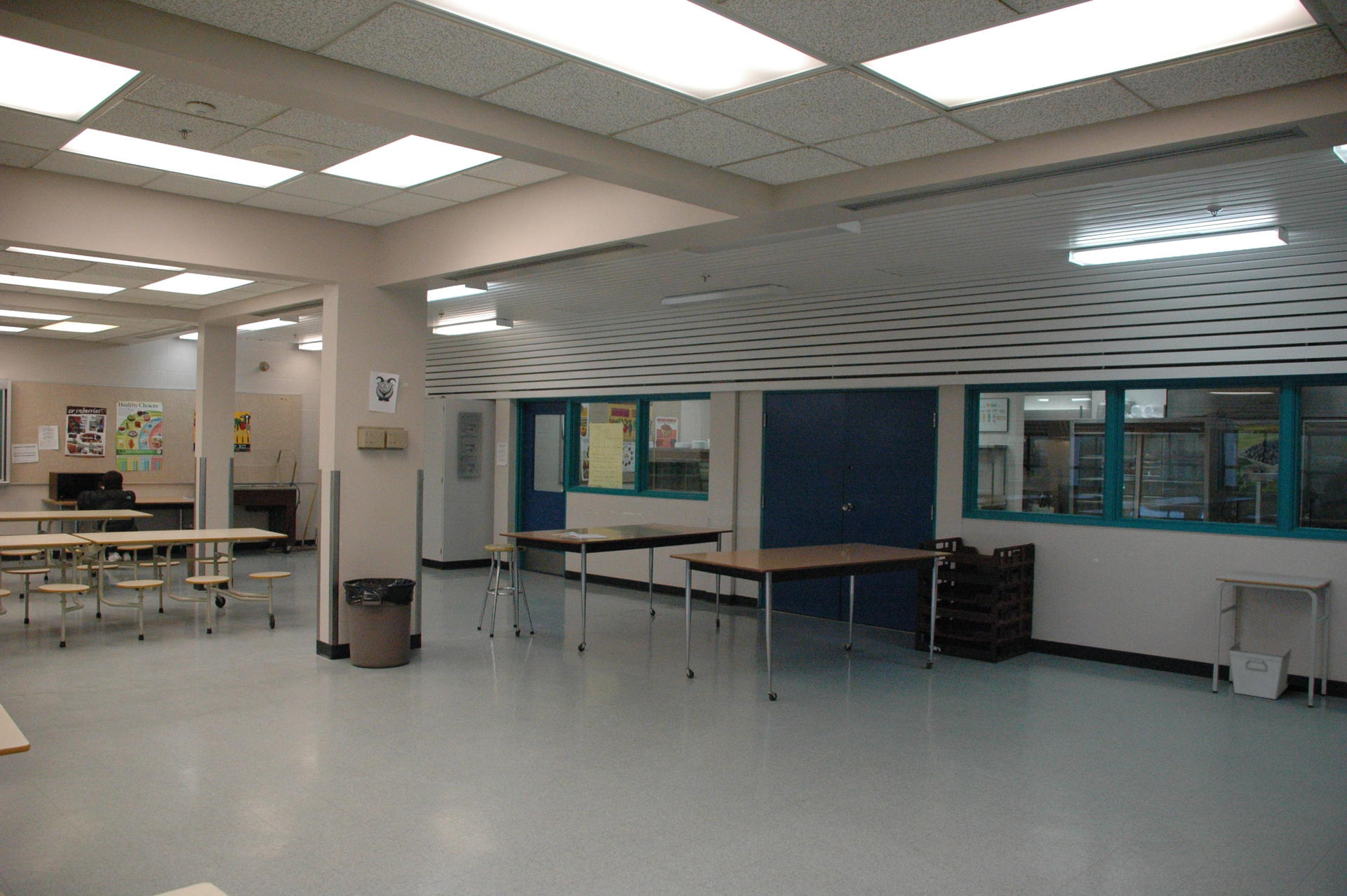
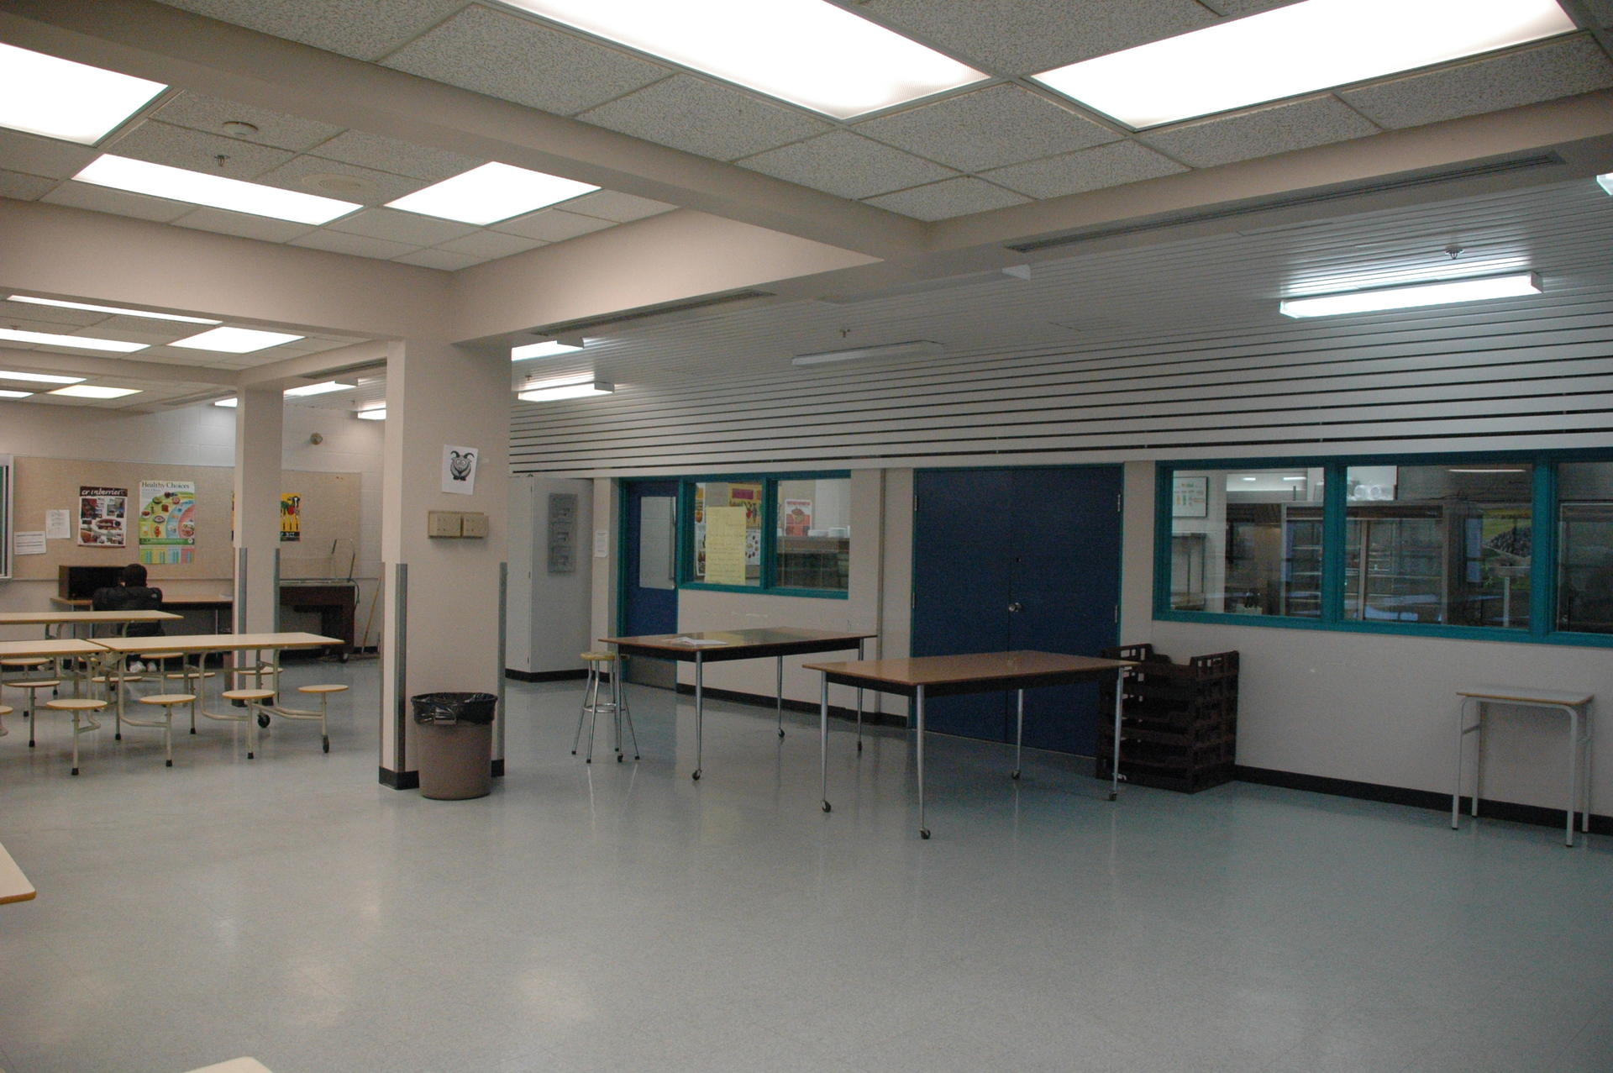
- storage bin [1228,641,1293,700]
